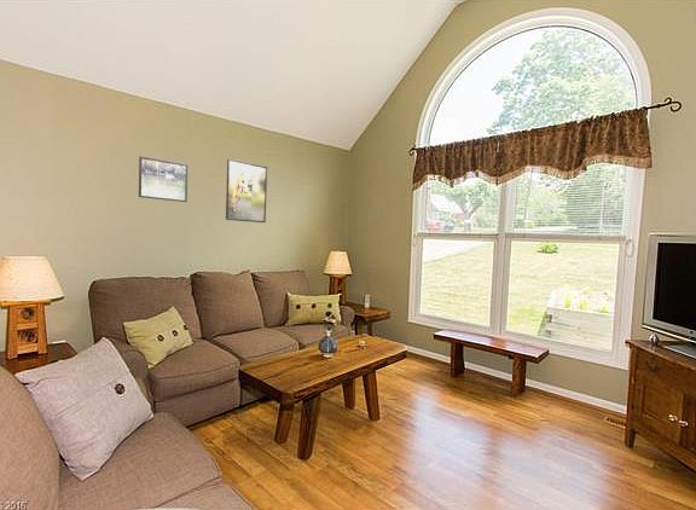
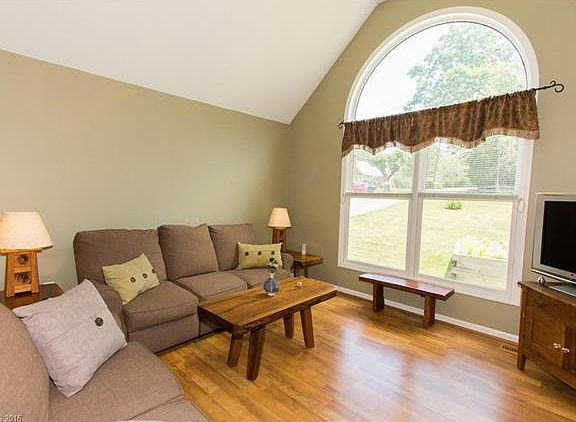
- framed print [138,155,188,203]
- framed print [225,158,268,224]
